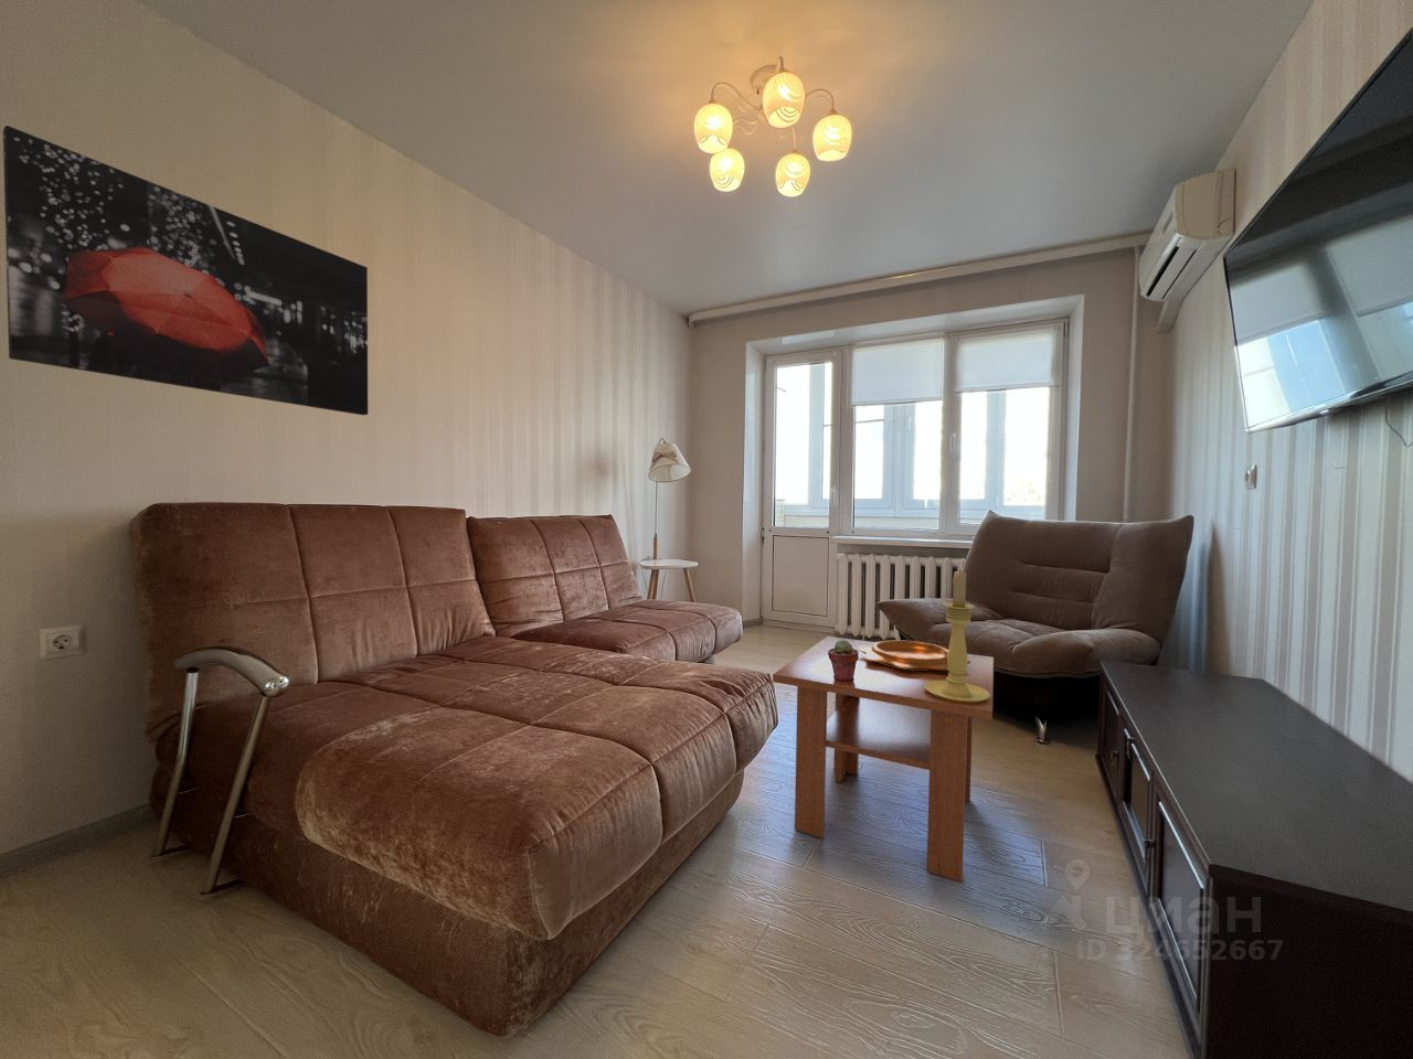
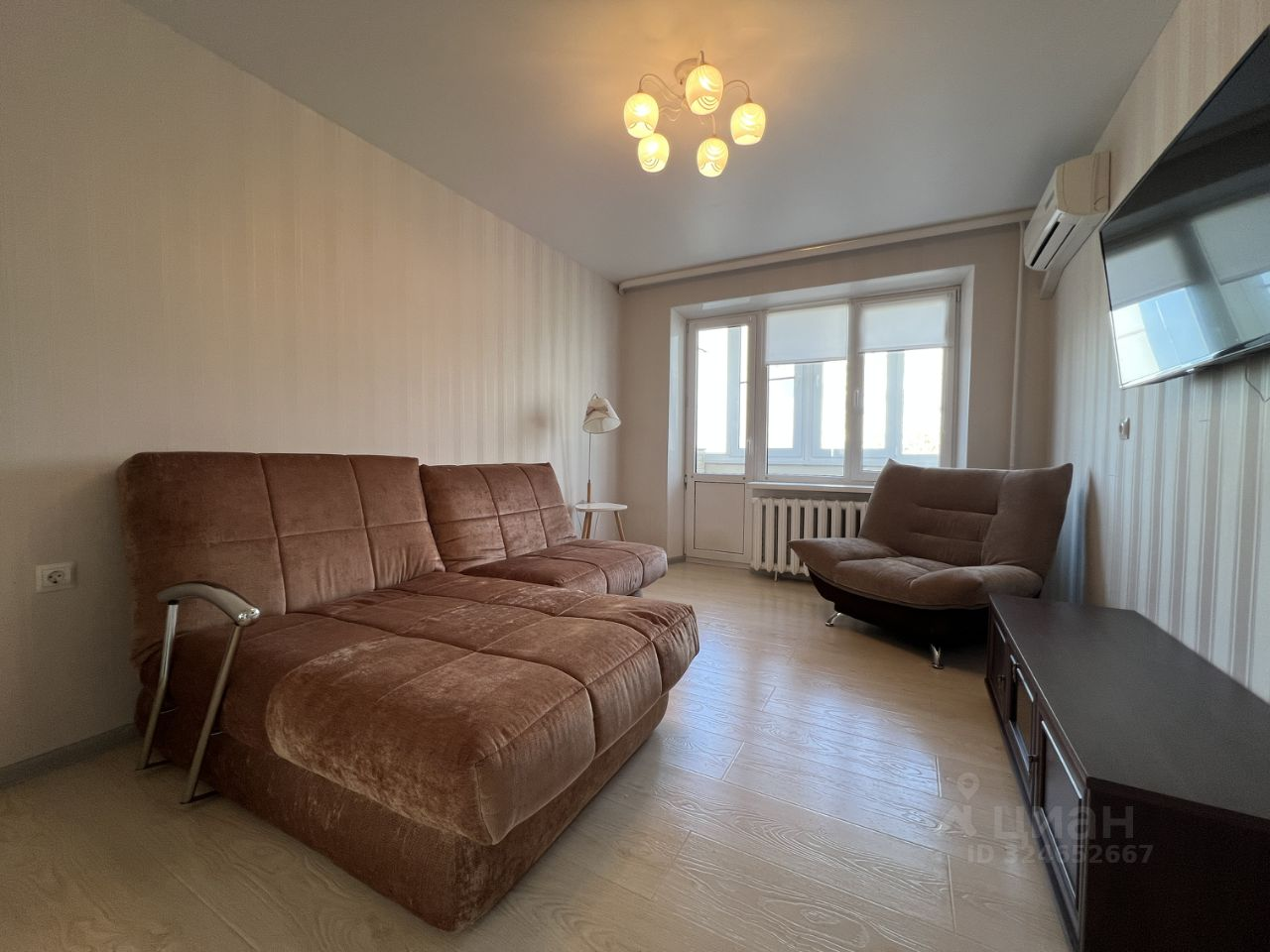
- potted succulent [828,640,859,681]
- decorative bowl [858,640,970,671]
- wall art [2,125,368,416]
- candle holder [923,570,990,703]
- coffee table [772,635,995,882]
